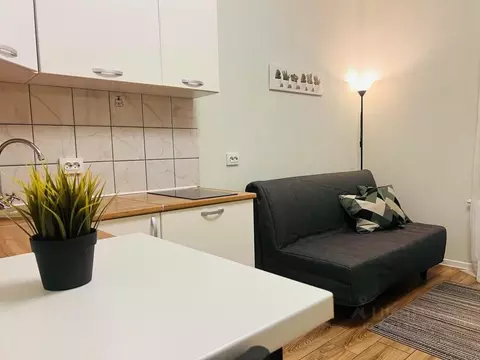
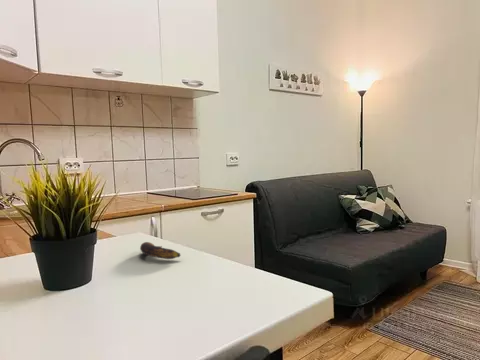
+ banana [139,241,181,260]
